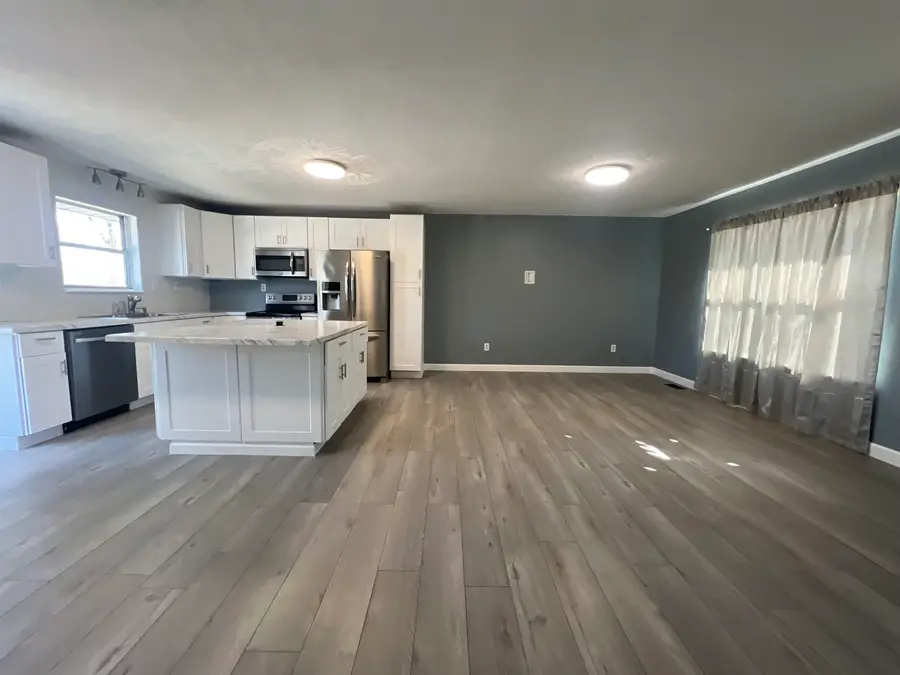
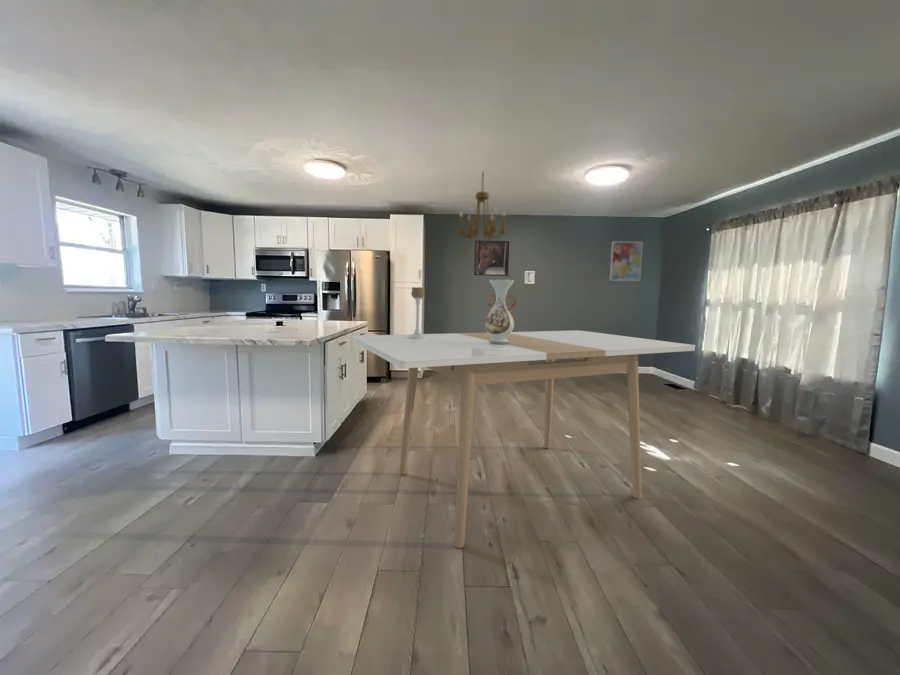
+ dining table [351,329,696,549]
+ candle holder [407,286,427,339]
+ wall art [609,240,644,282]
+ chandelier [456,171,508,241]
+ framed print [473,239,510,277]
+ vase [484,278,517,344]
